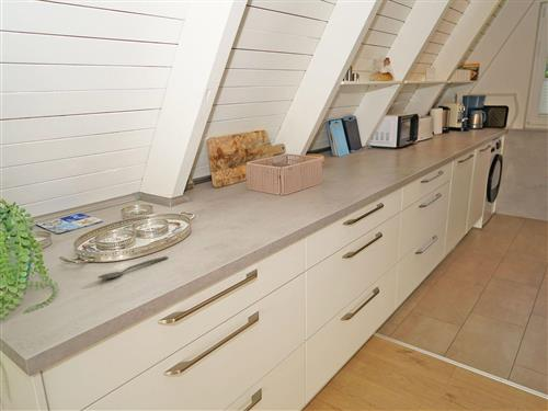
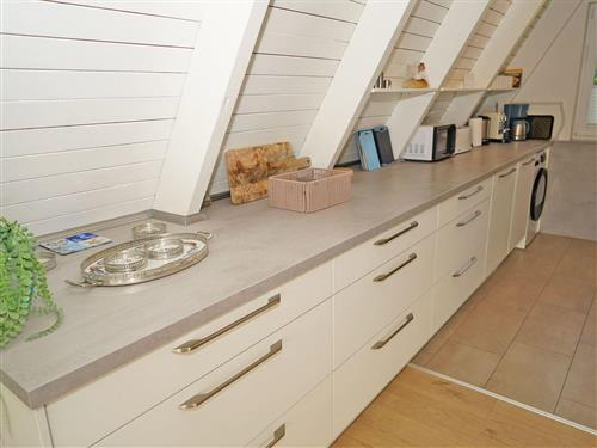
- spoon [96,255,169,279]
